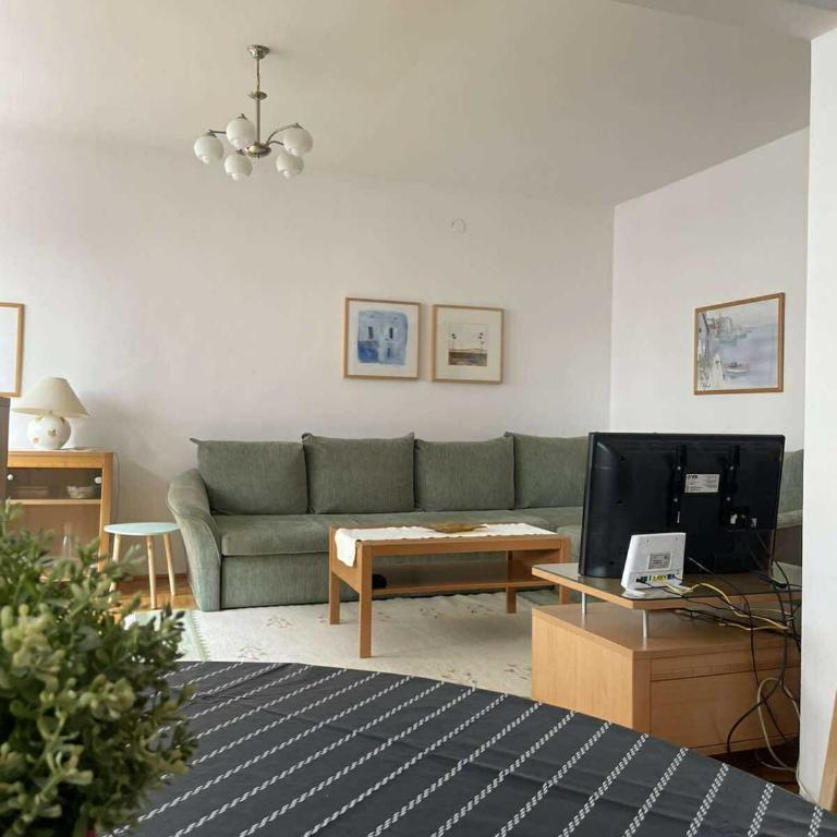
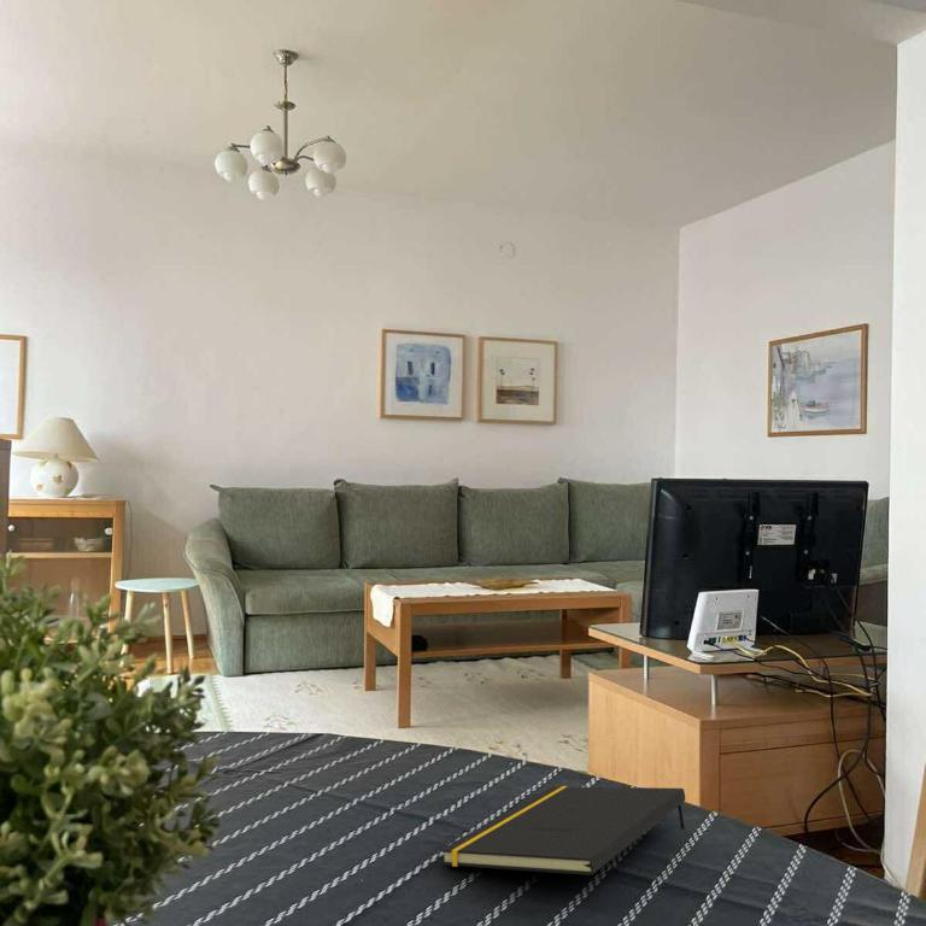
+ notepad [439,785,686,877]
